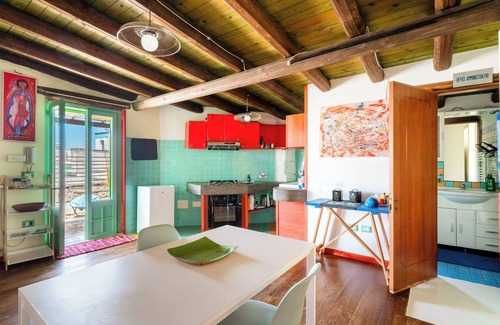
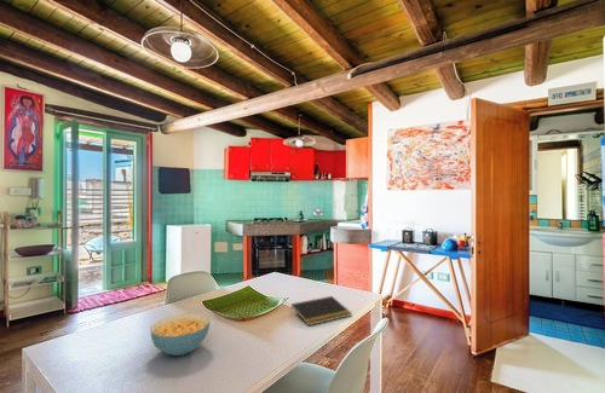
+ notepad [289,295,352,326]
+ cereal bowl [150,313,212,357]
